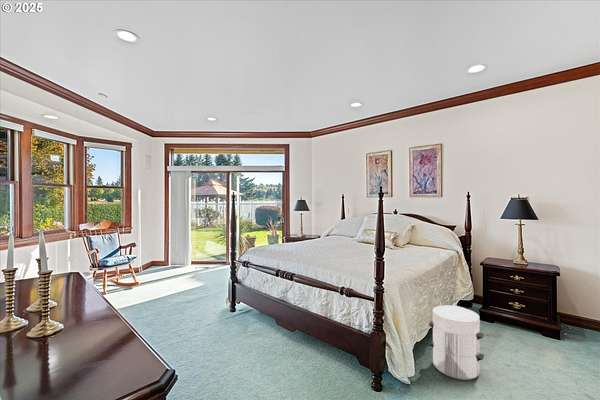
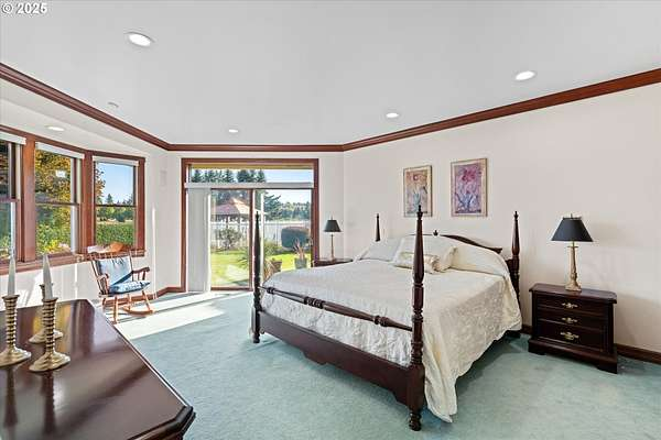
- waste bin [428,304,485,381]
